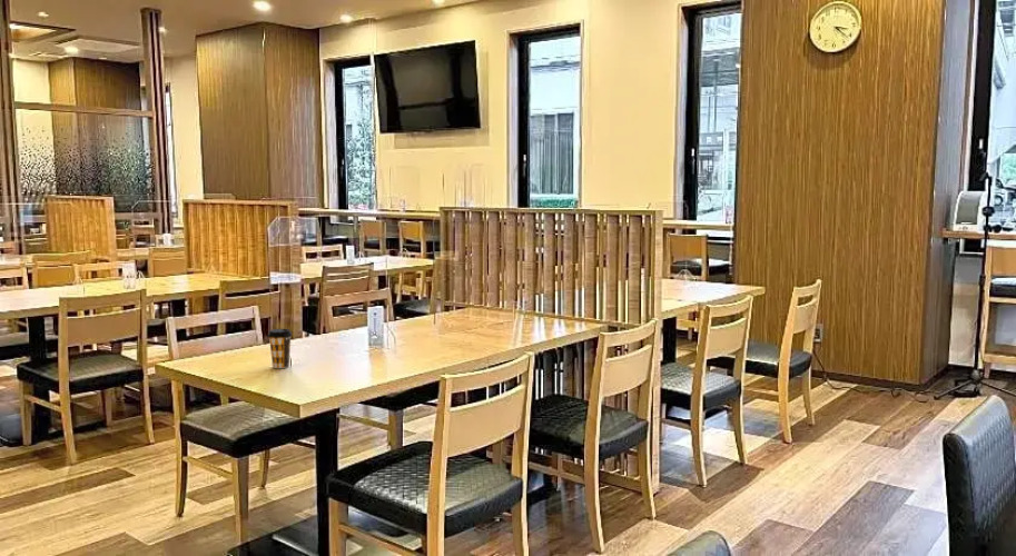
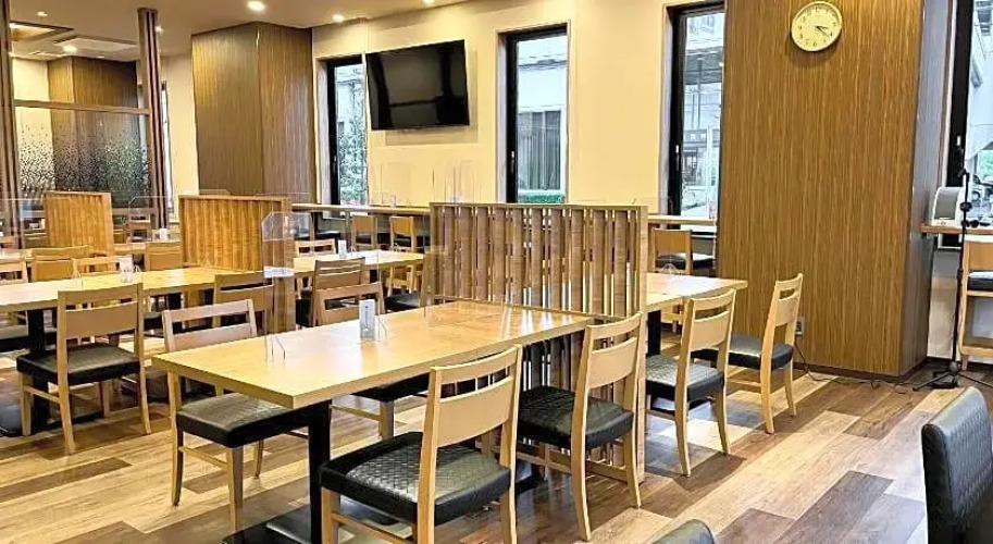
- coffee cup [267,328,293,369]
